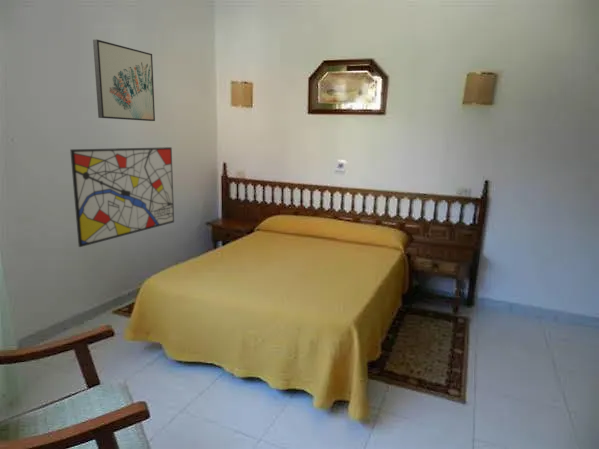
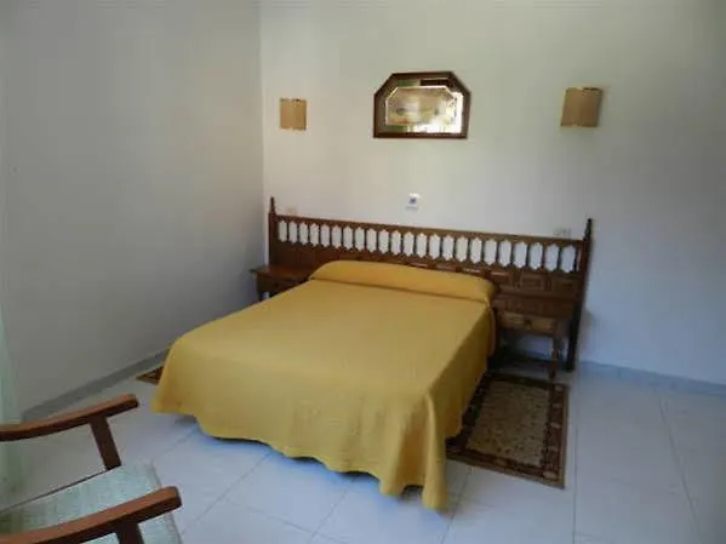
- wall art [69,146,175,248]
- wall art [92,38,156,122]
